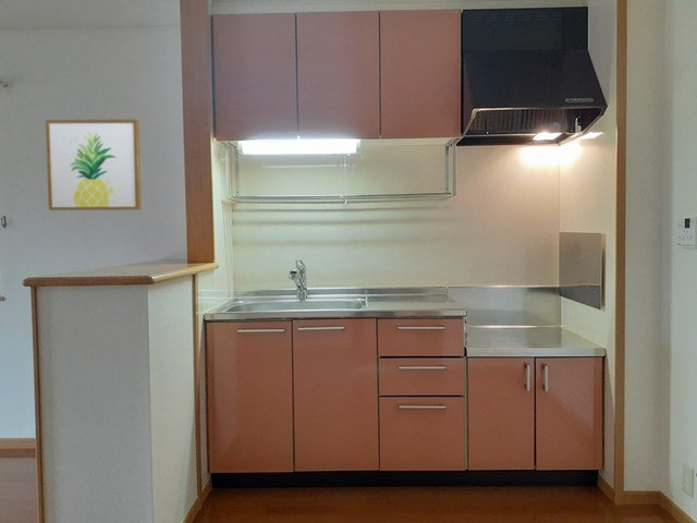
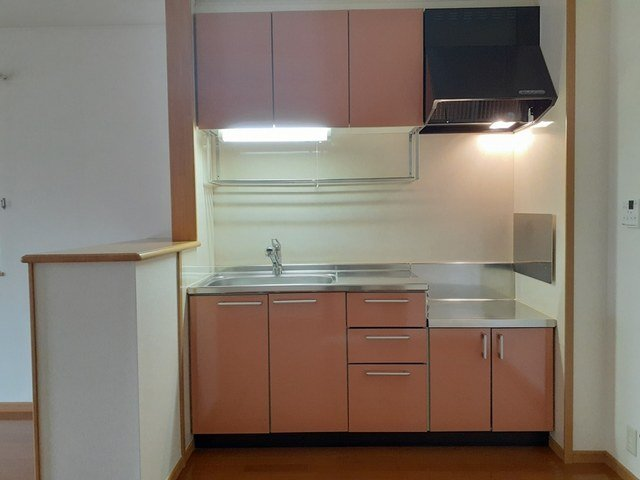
- wall art [45,118,143,211]
